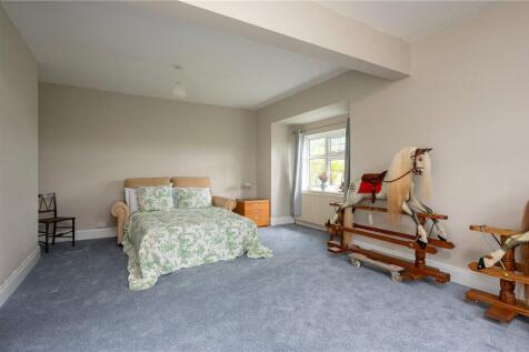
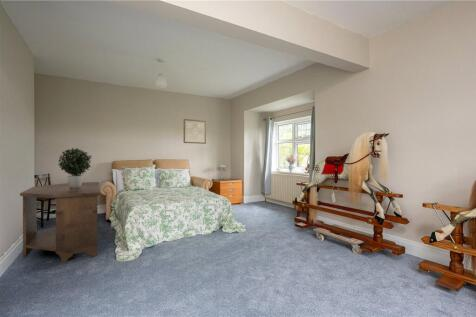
+ wall art [183,118,207,145]
+ tv stand [19,181,101,263]
+ potted plant [58,147,93,189]
